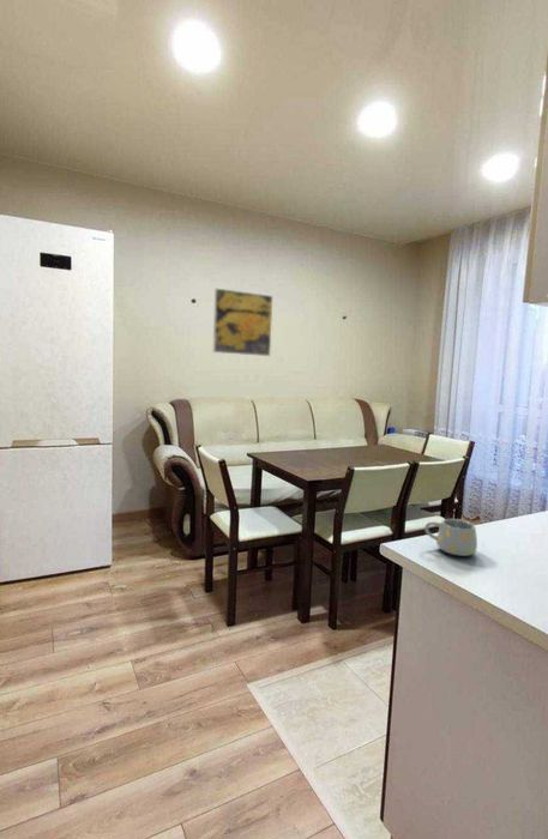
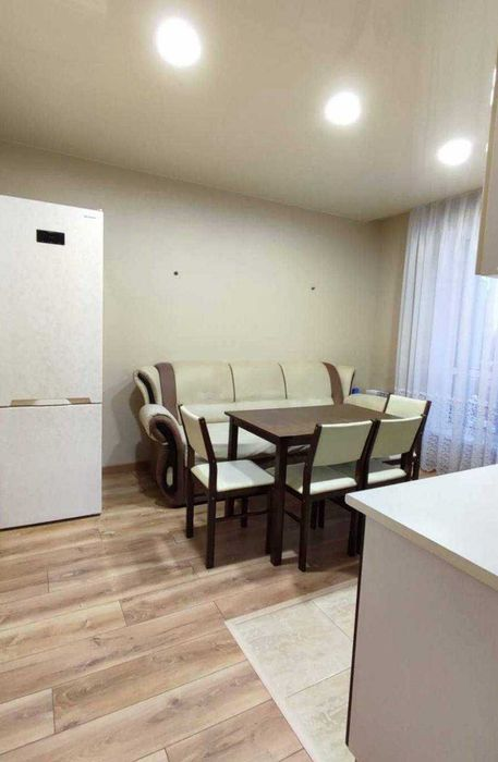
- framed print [212,288,273,357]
- mug [423,518,478,557]
